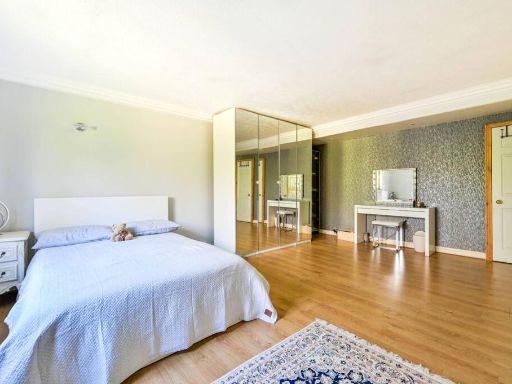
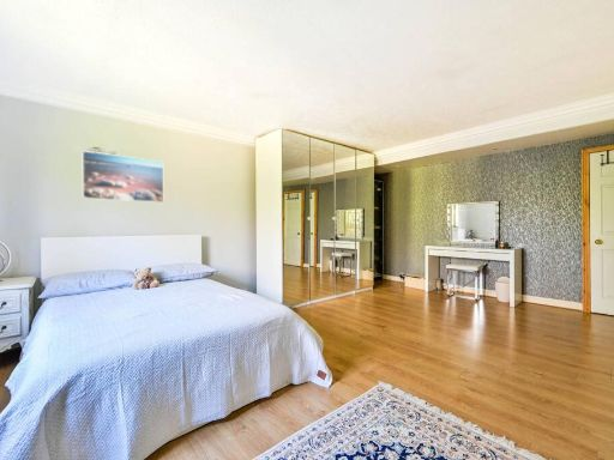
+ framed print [80,150,164,204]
